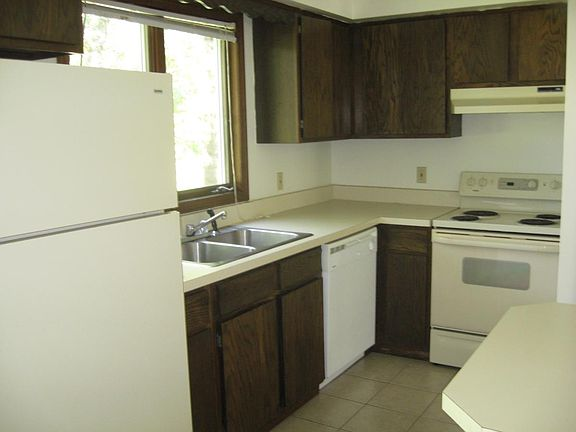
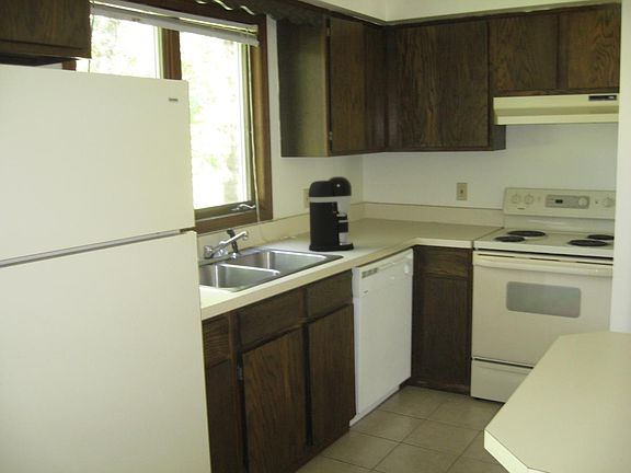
+ coffee maker [307,175,355,253]
